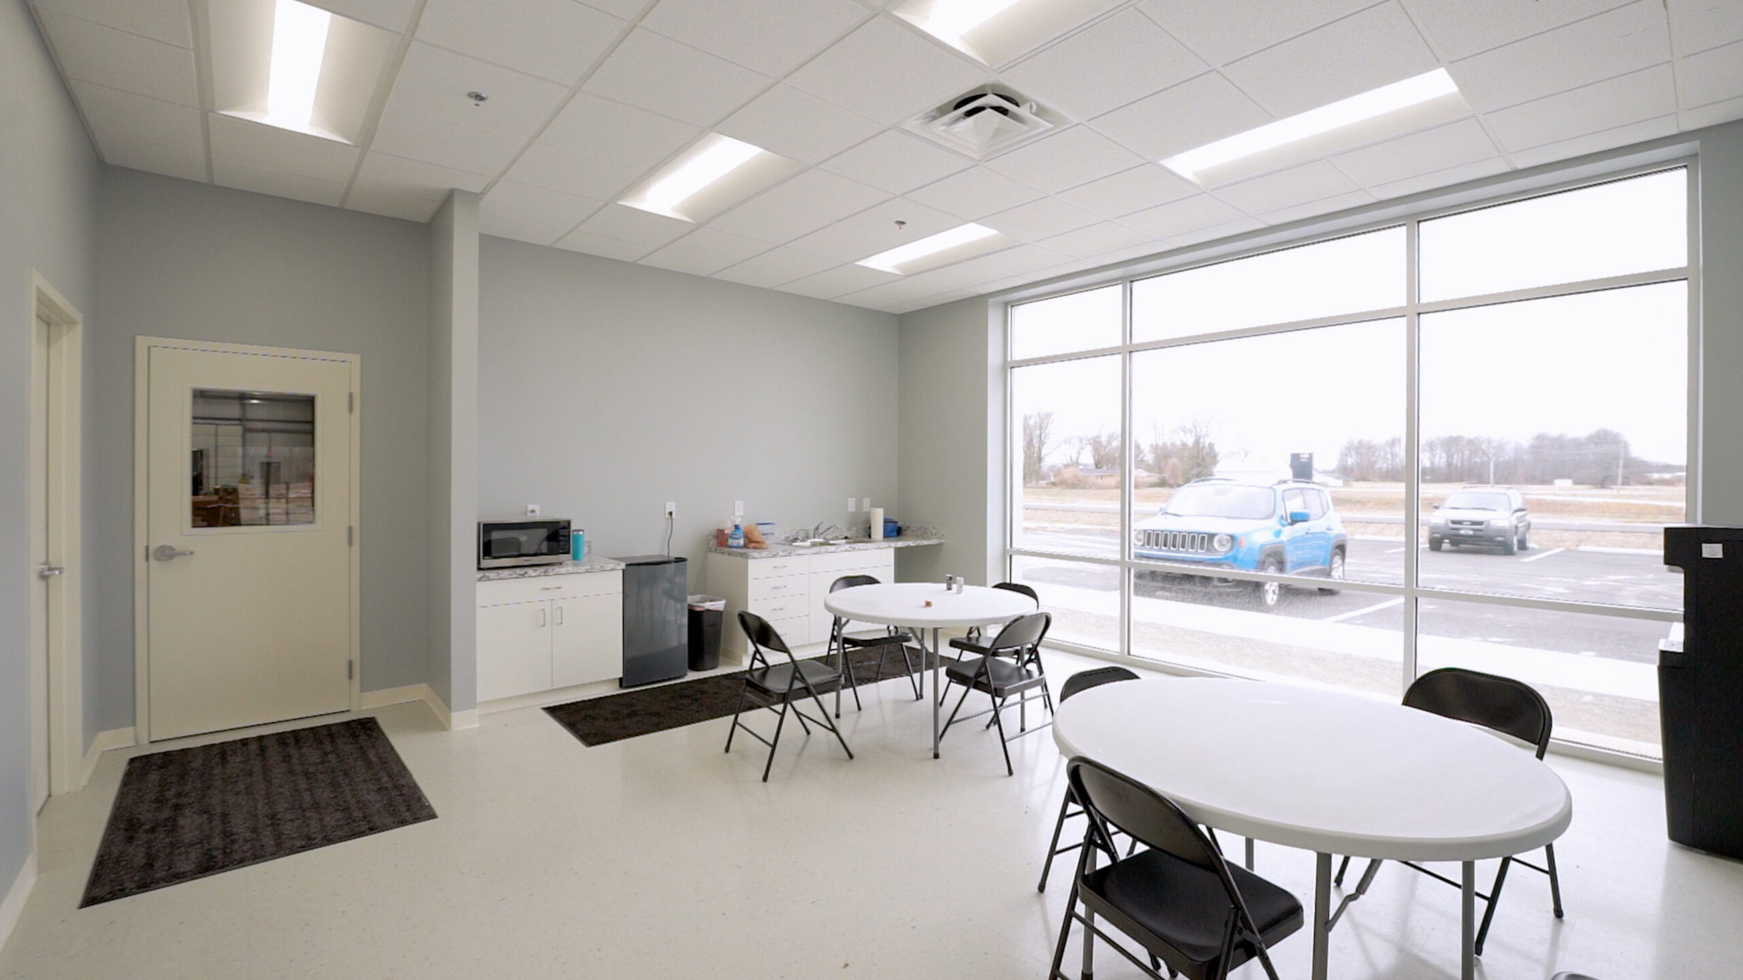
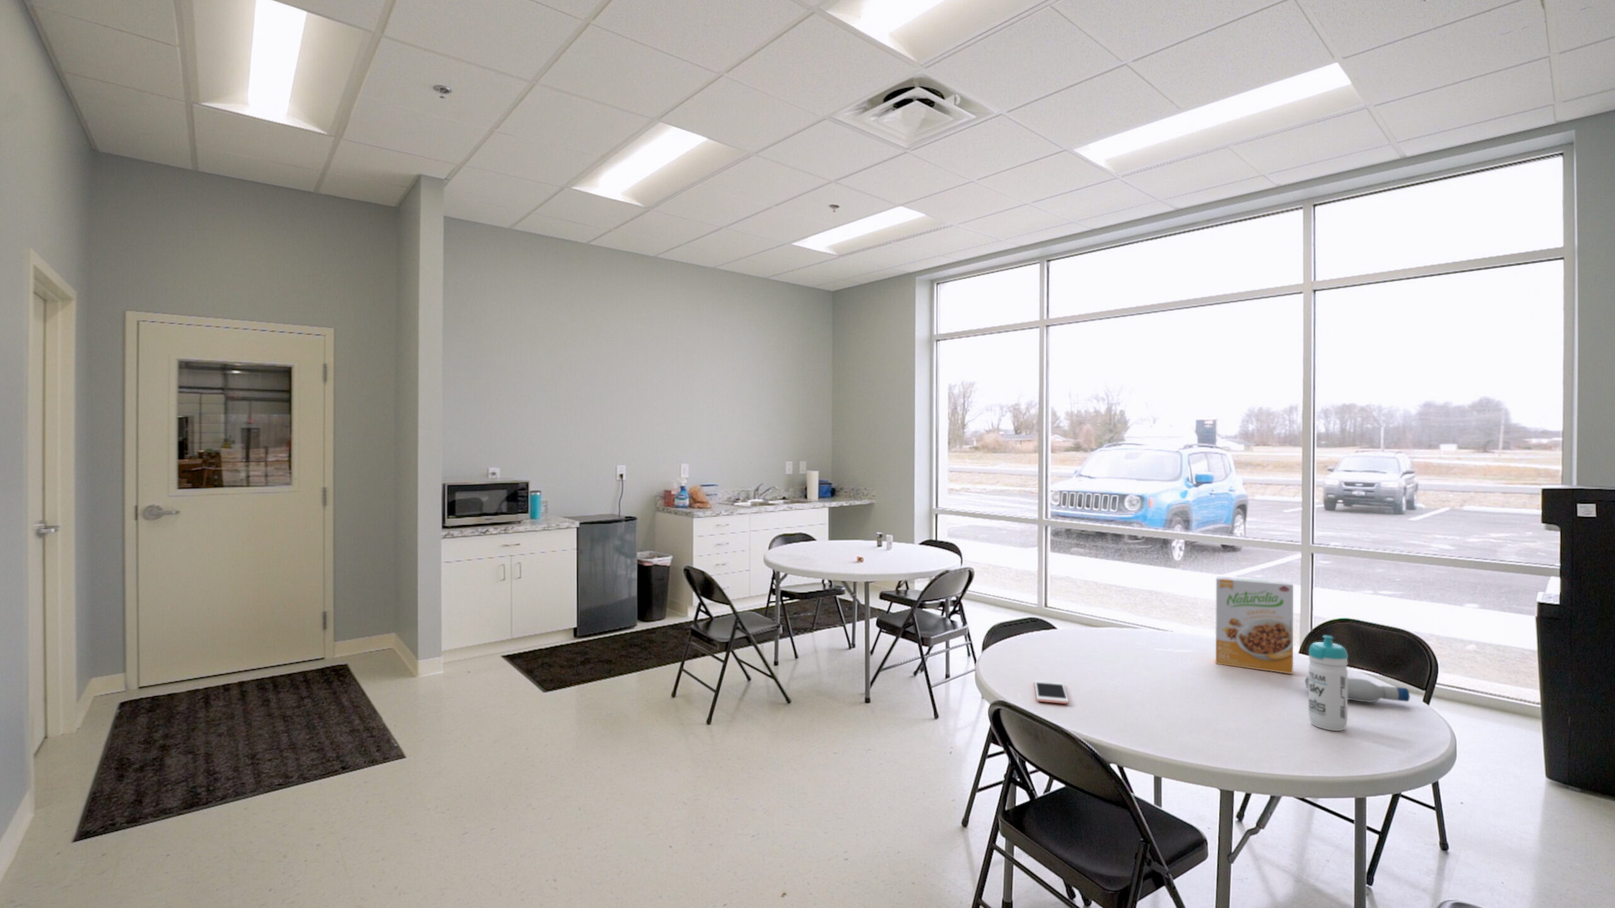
+ bottle [1304,675,1411,703]
+ cell phone [1034,680,1069,704]
+ water bottle [1308,635,1349,732]
+ cereal box [1215,575,1294,675]
